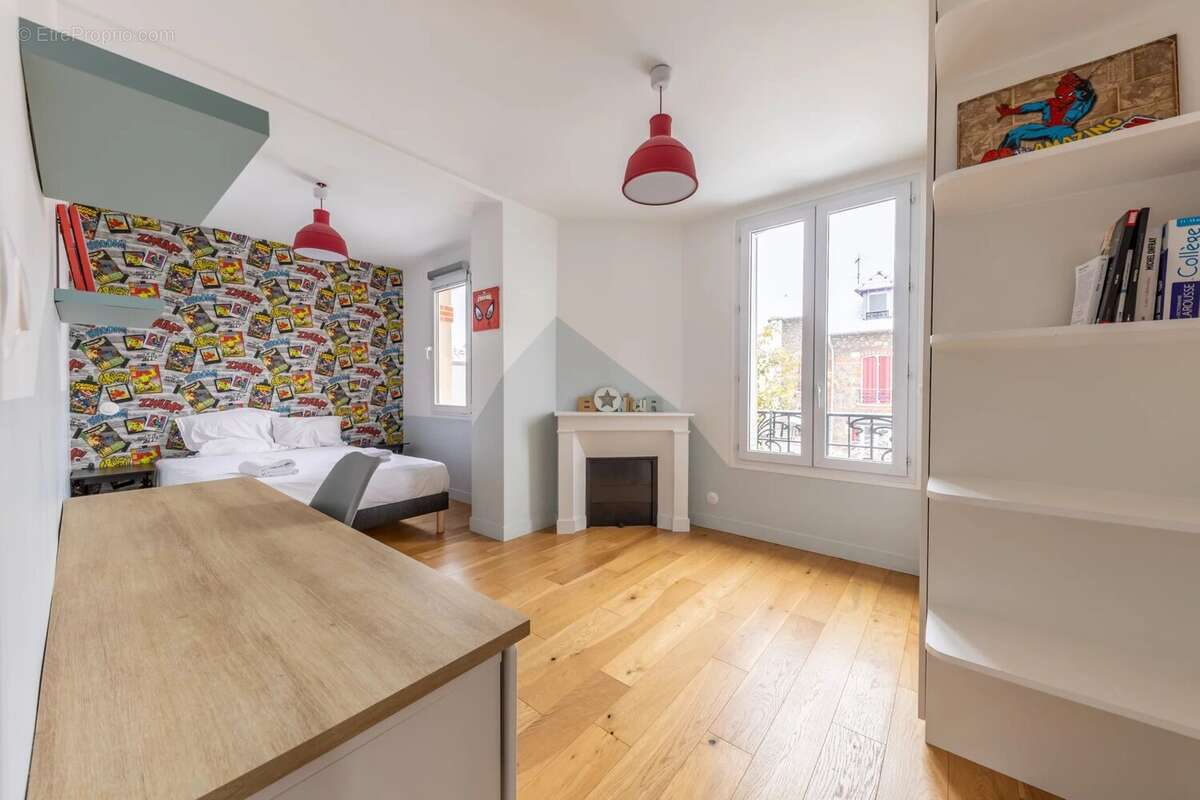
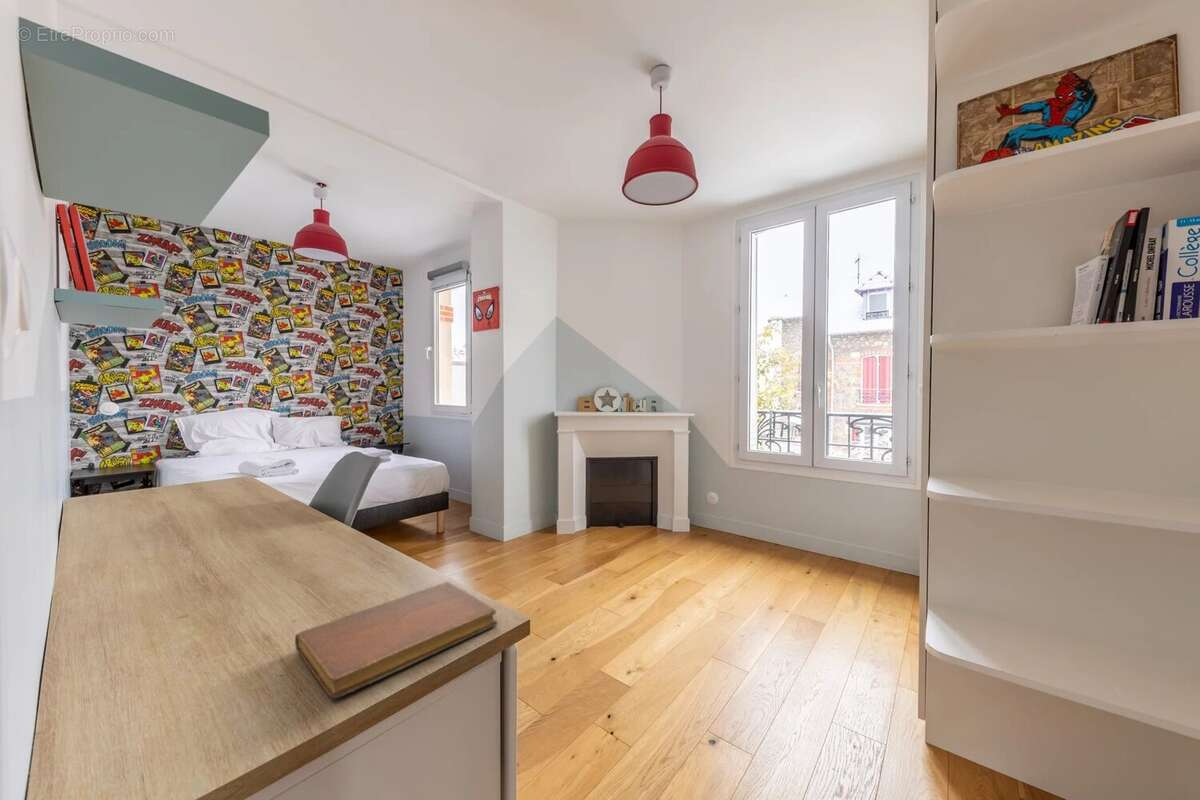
+ notebook [294,581,498,700]
